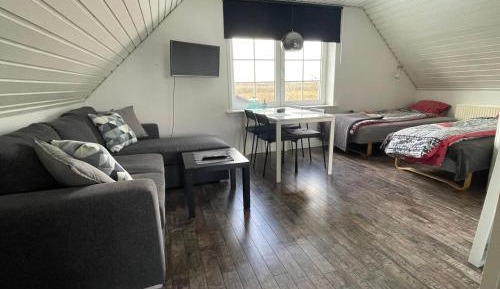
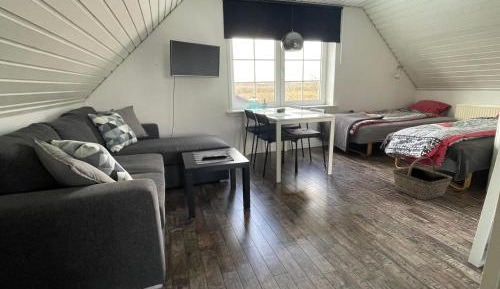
+ basket [392,156,453,201]
